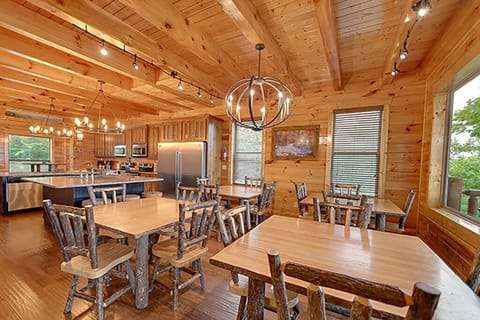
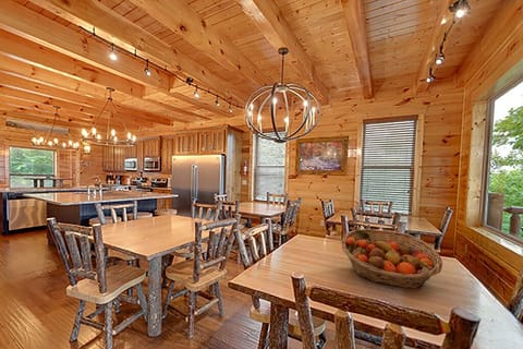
+ fruit basket [341,228,443,289]
